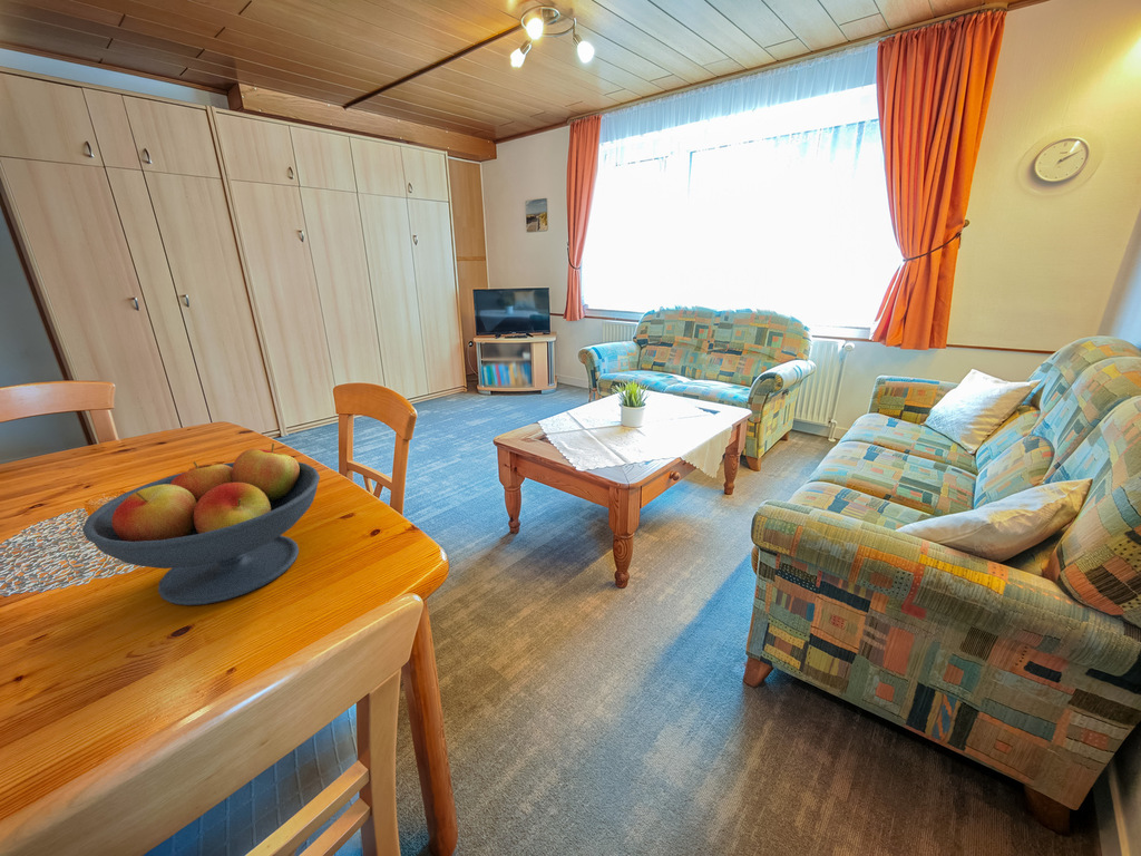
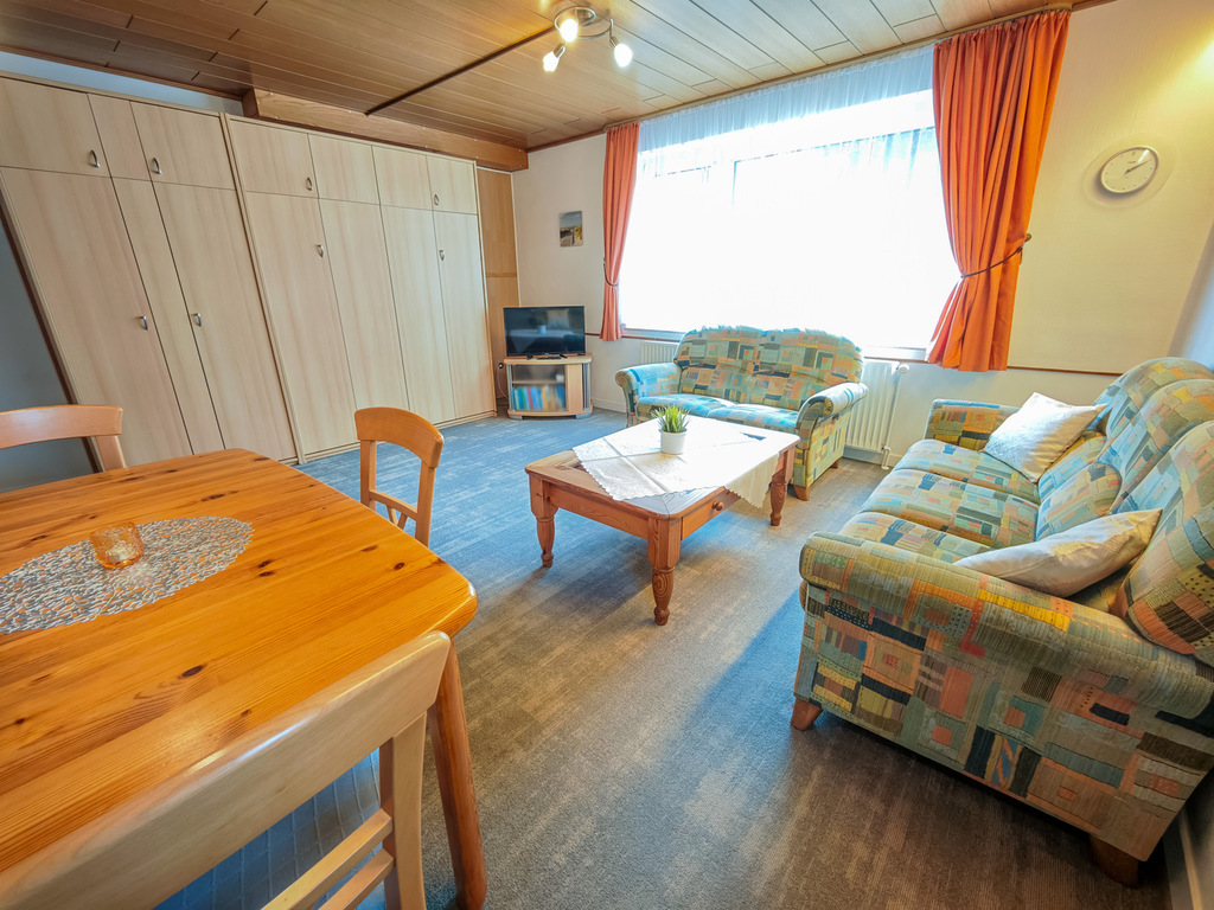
- fruit bowl [81,442,321,606]
